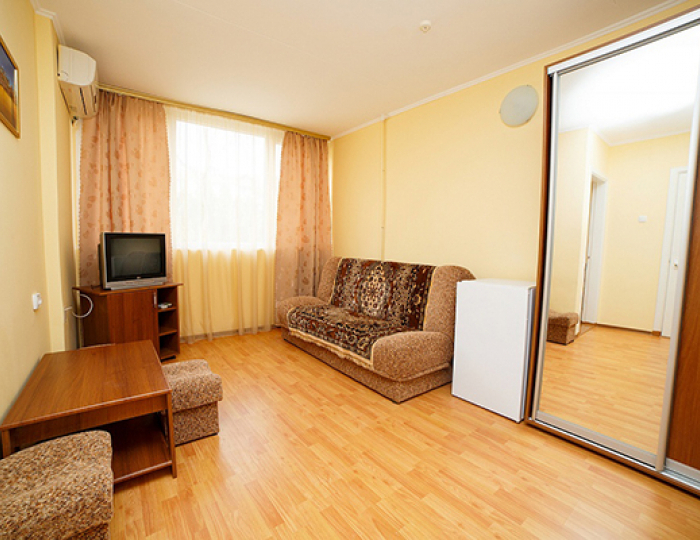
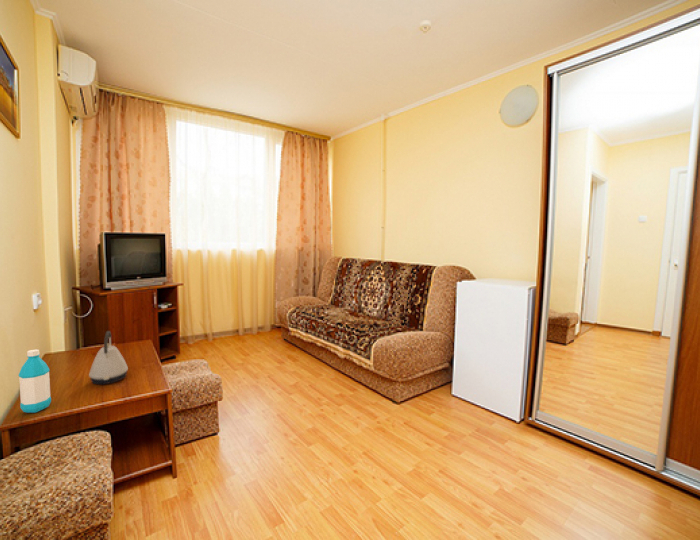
+ kettle [88,330,129,385]
+ water bottle [18,348,52,413]
